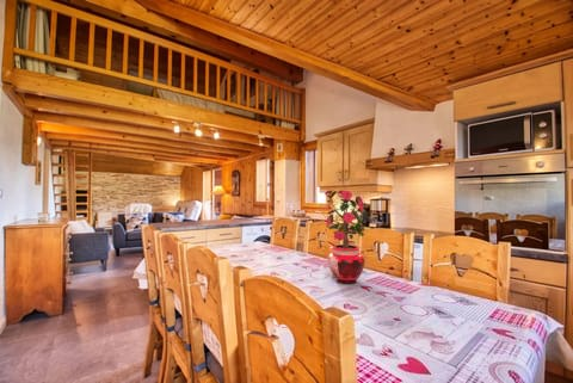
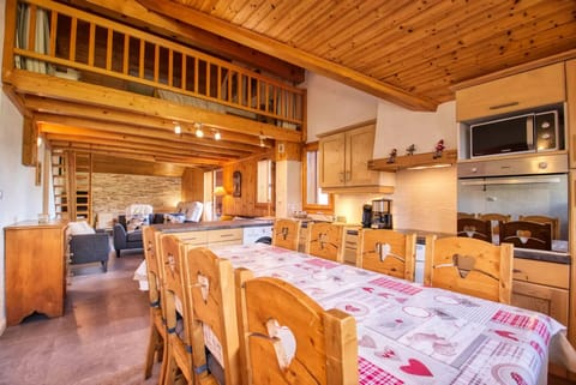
- potted flower [324,186,369,285]
